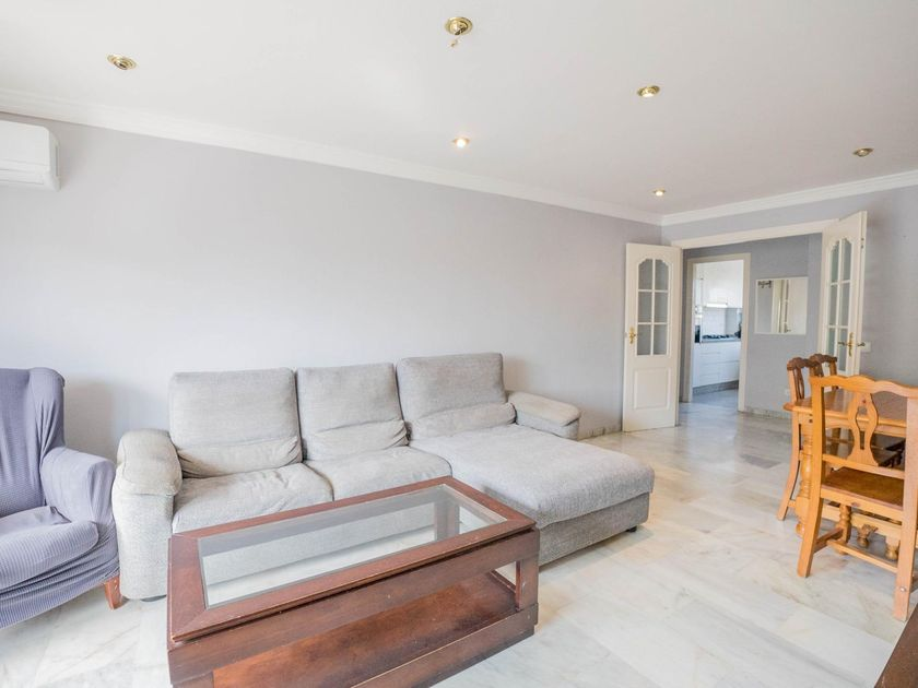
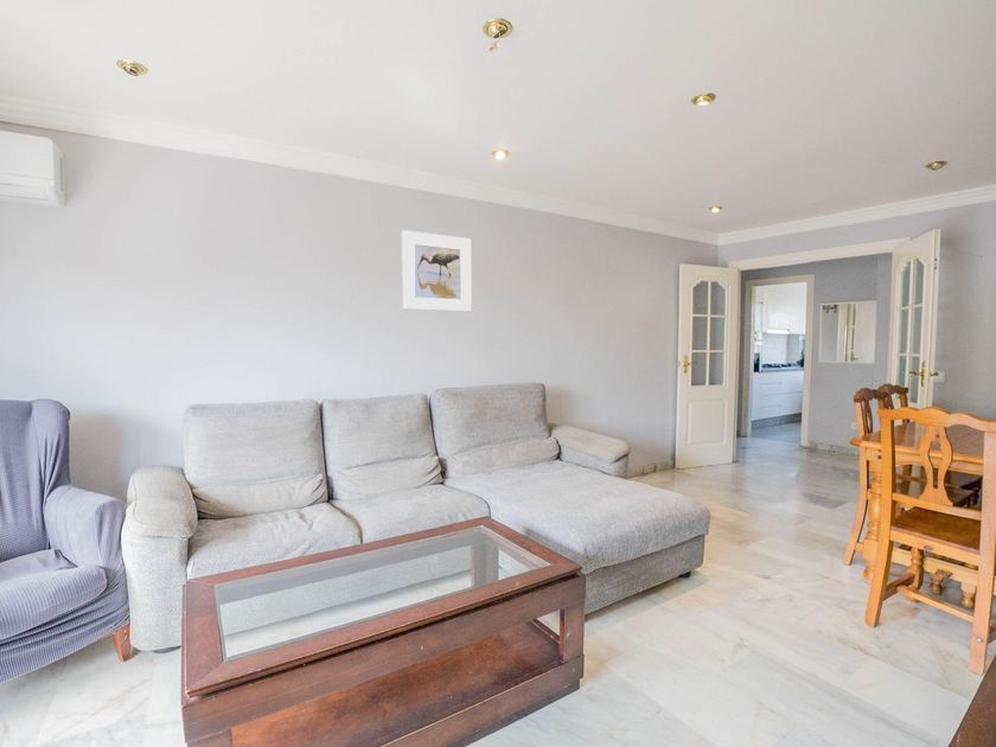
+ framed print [401,229,472,313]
